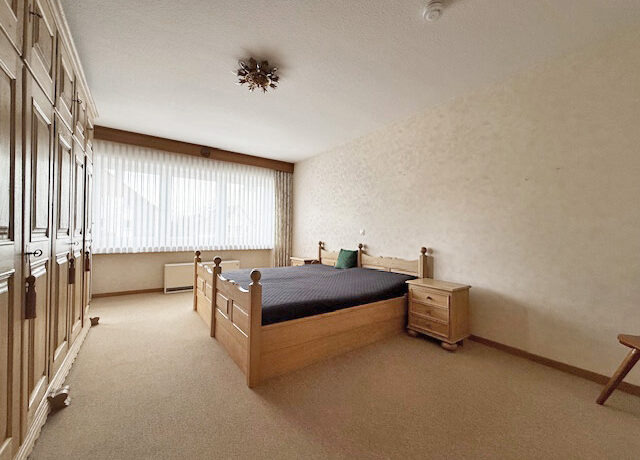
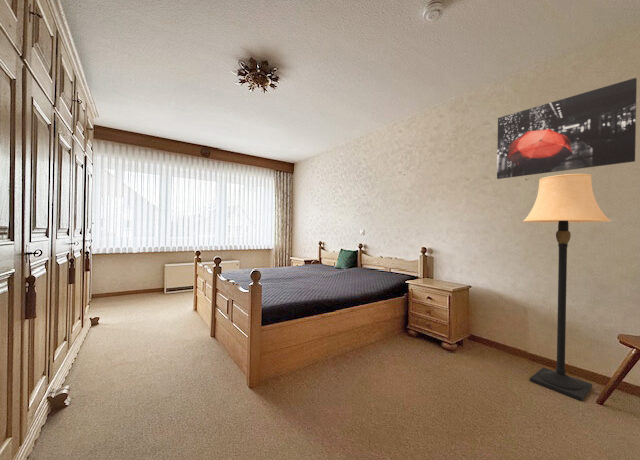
+ wall art [496,77,638,180]
+ lamp [522,173,612,402]
